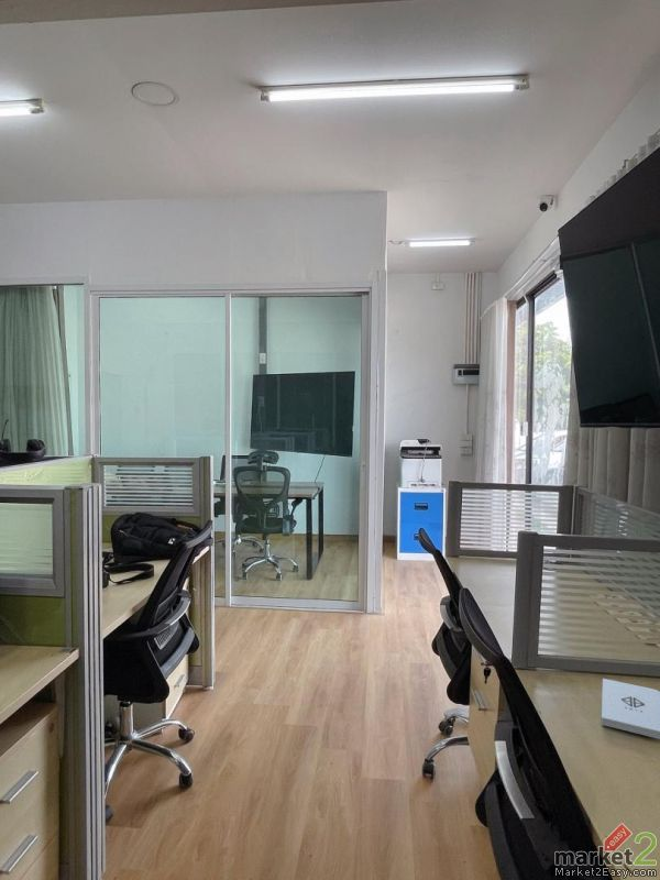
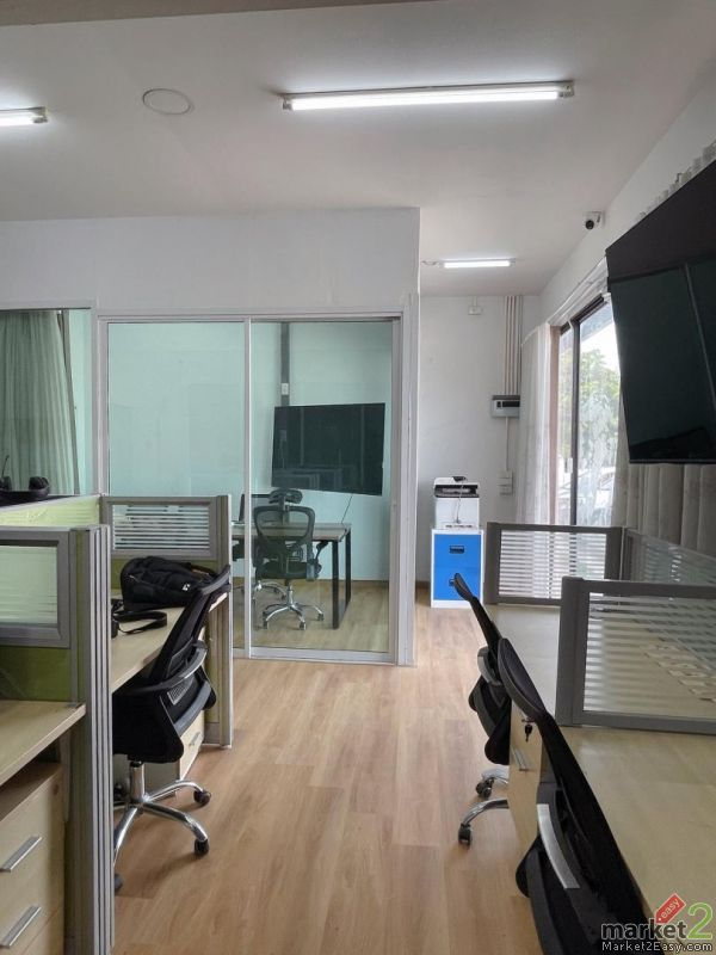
- notepad [601,678,660,740]
